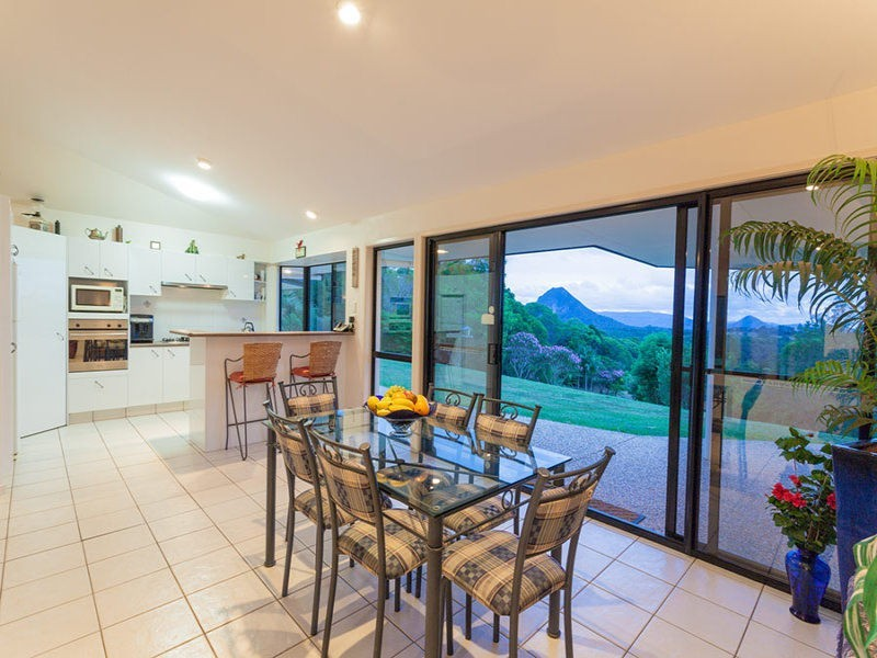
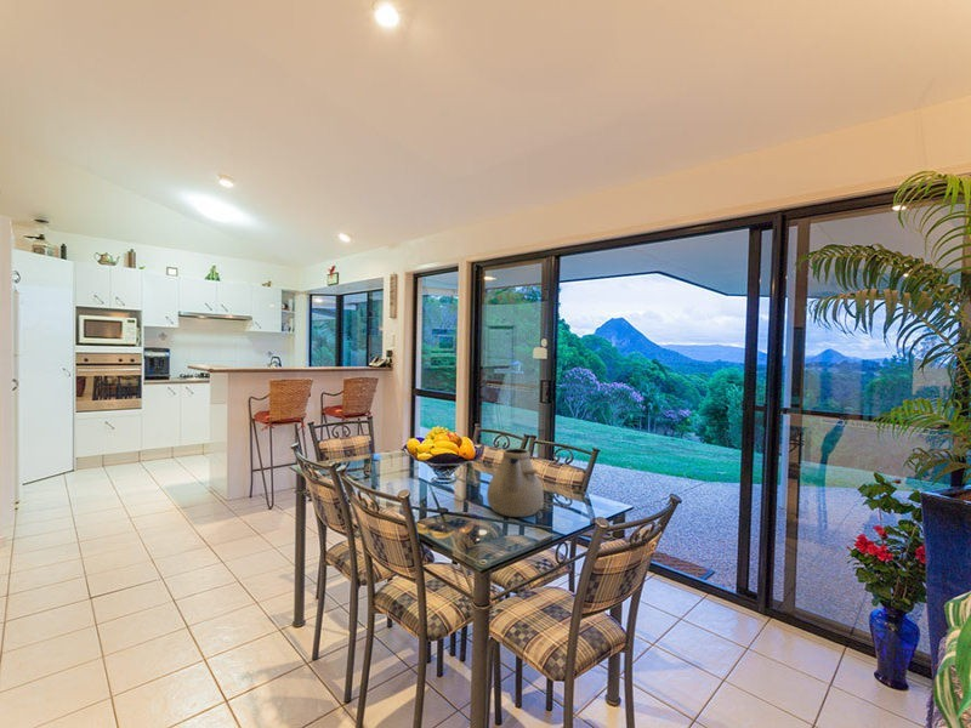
+ teapot [486,448,545,518]
